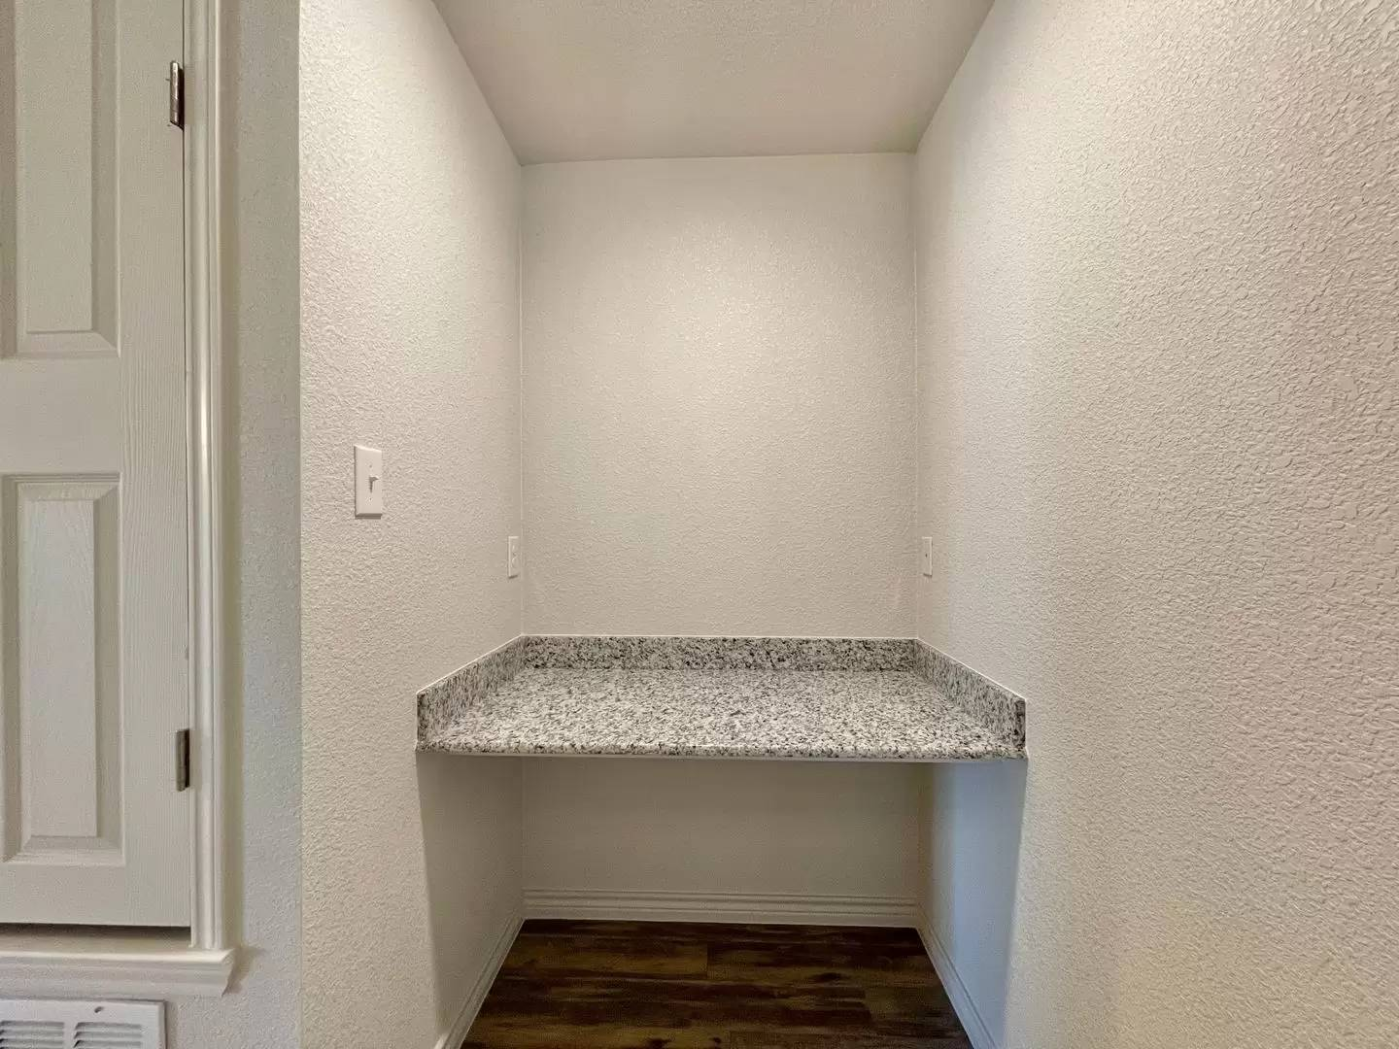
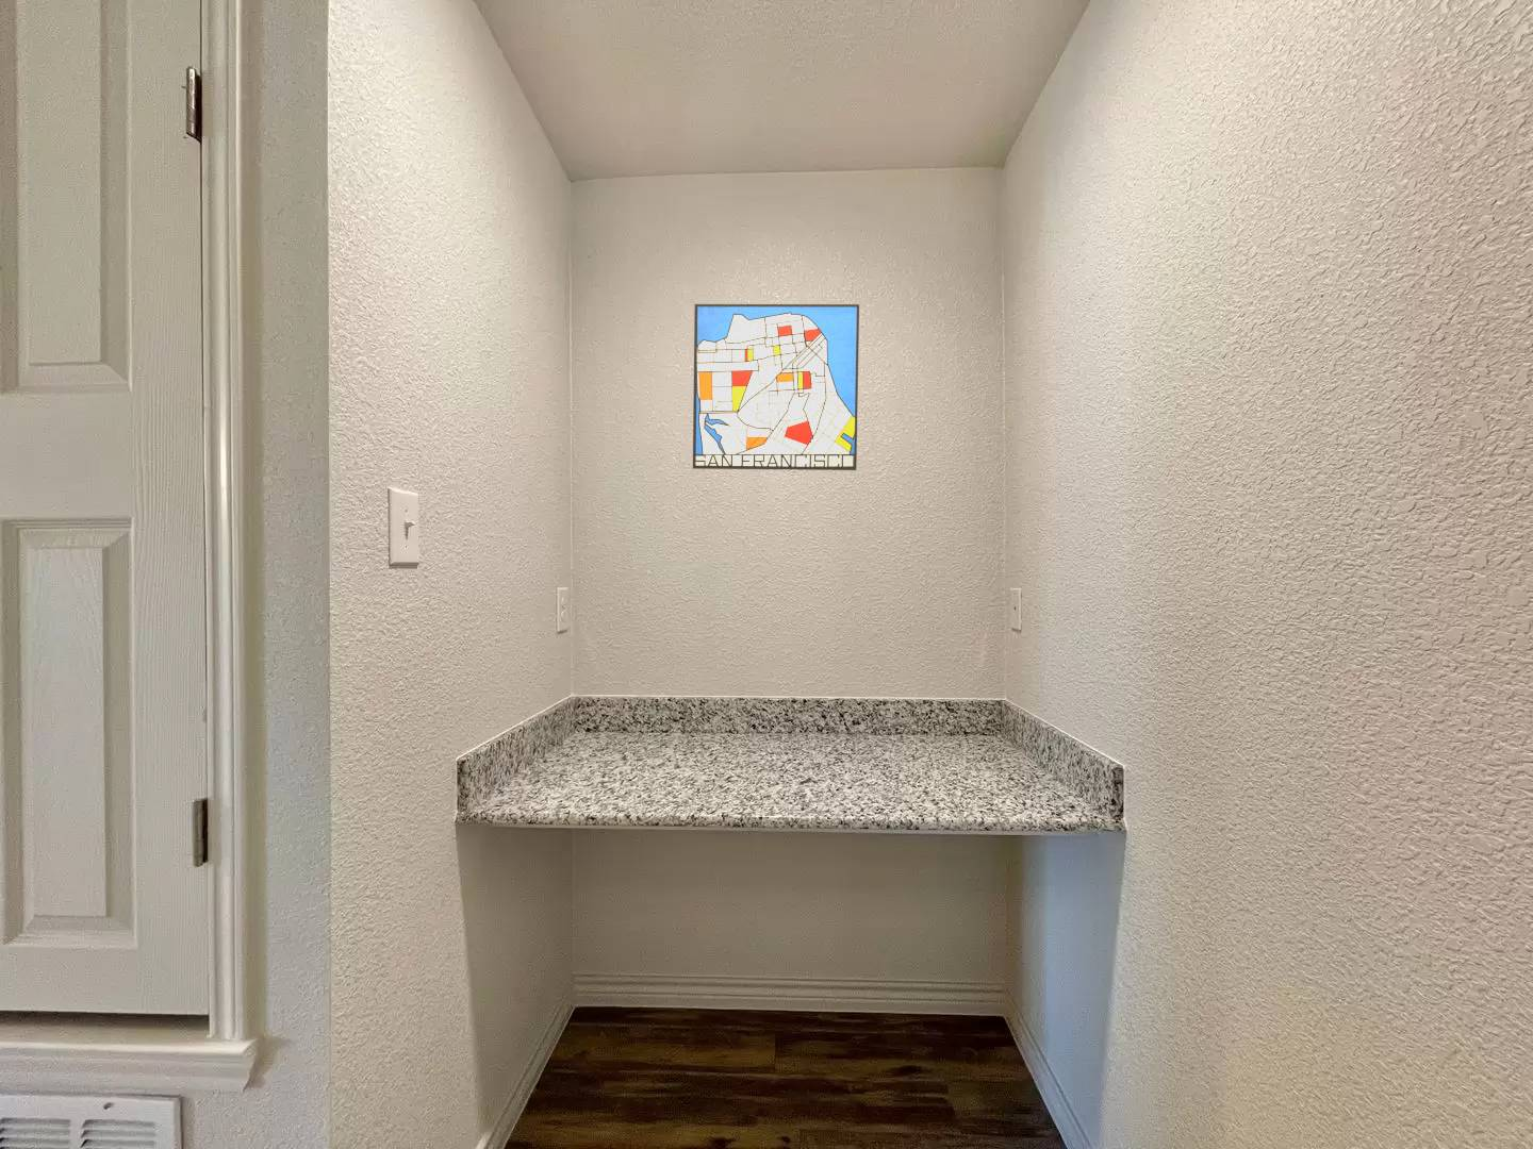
+ wall art [692,303,861,471]
